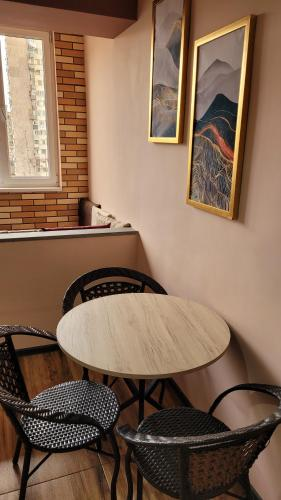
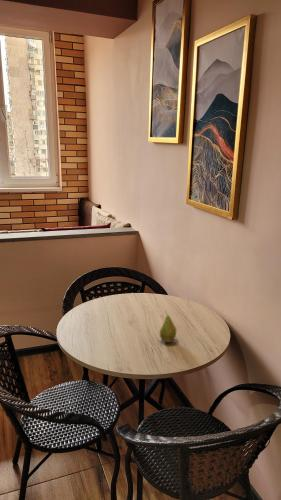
+ fruit [159,310,177,343]
